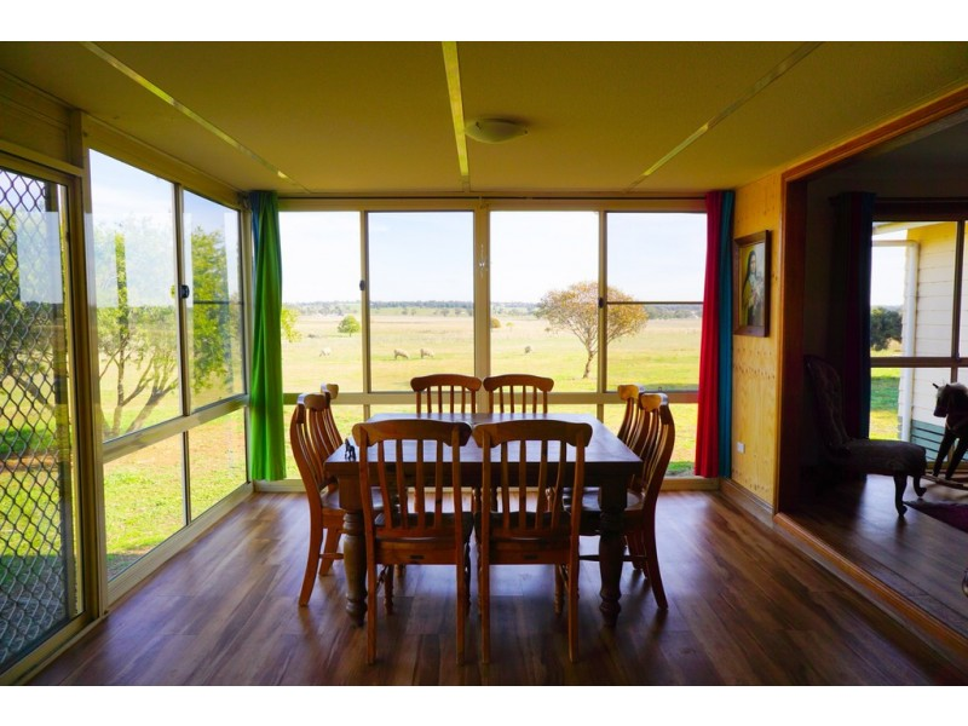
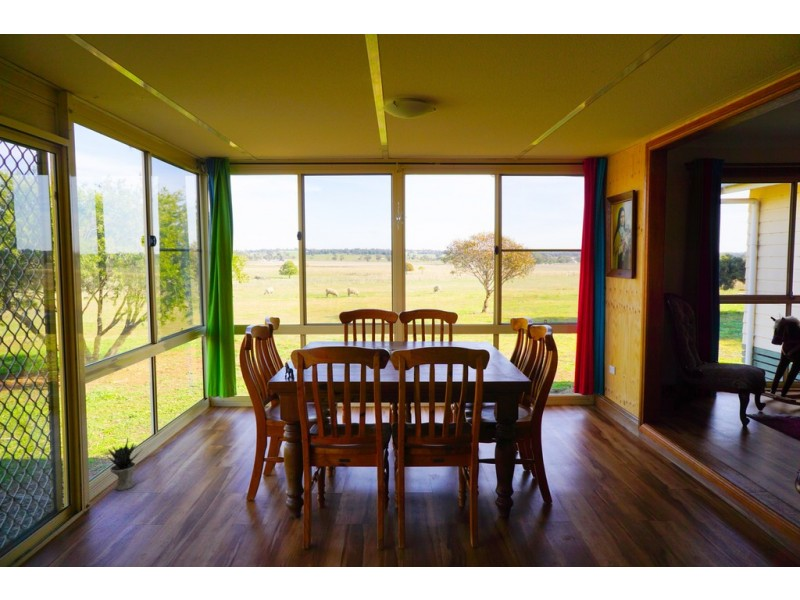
+ potted plant [106,437,143,491]
